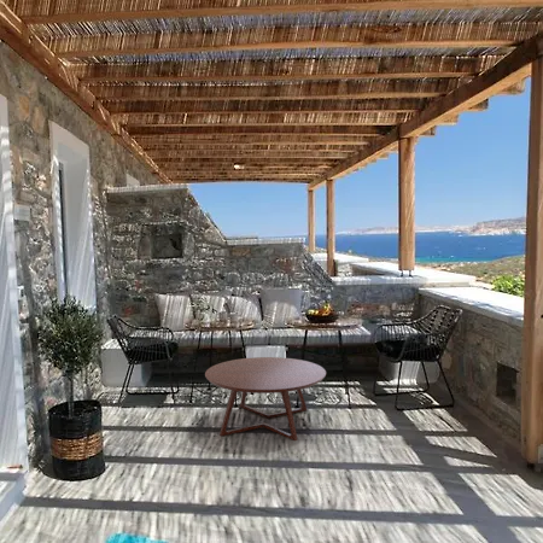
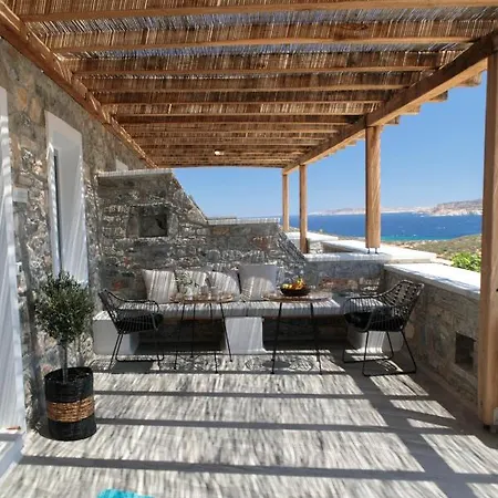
- coffee table [204,356,327,442]
